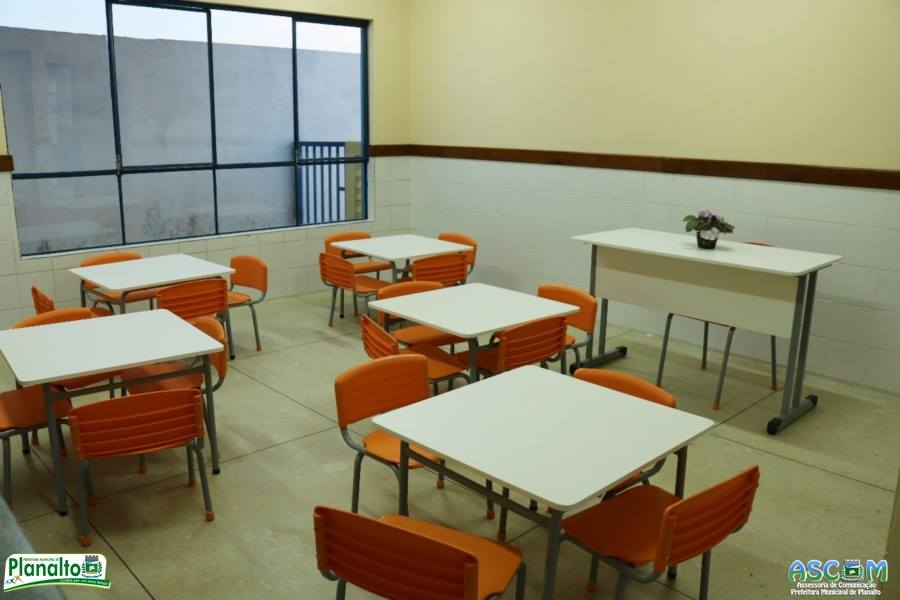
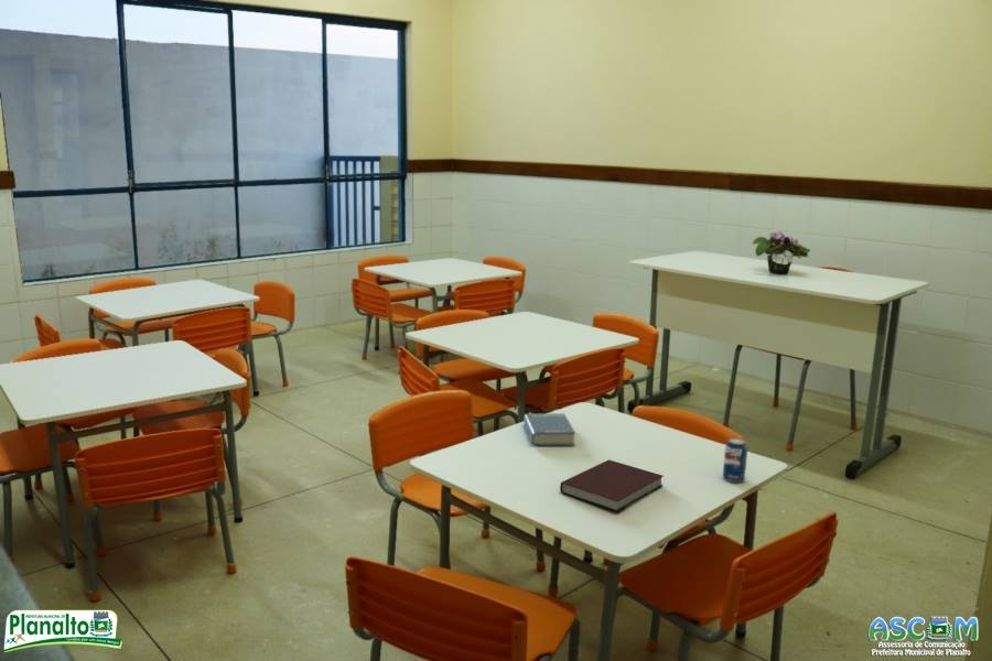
+ notebook [559,458,665,512]
+ hardback book [522,412,576,446]
+ beverage can [722,437,748,483]
